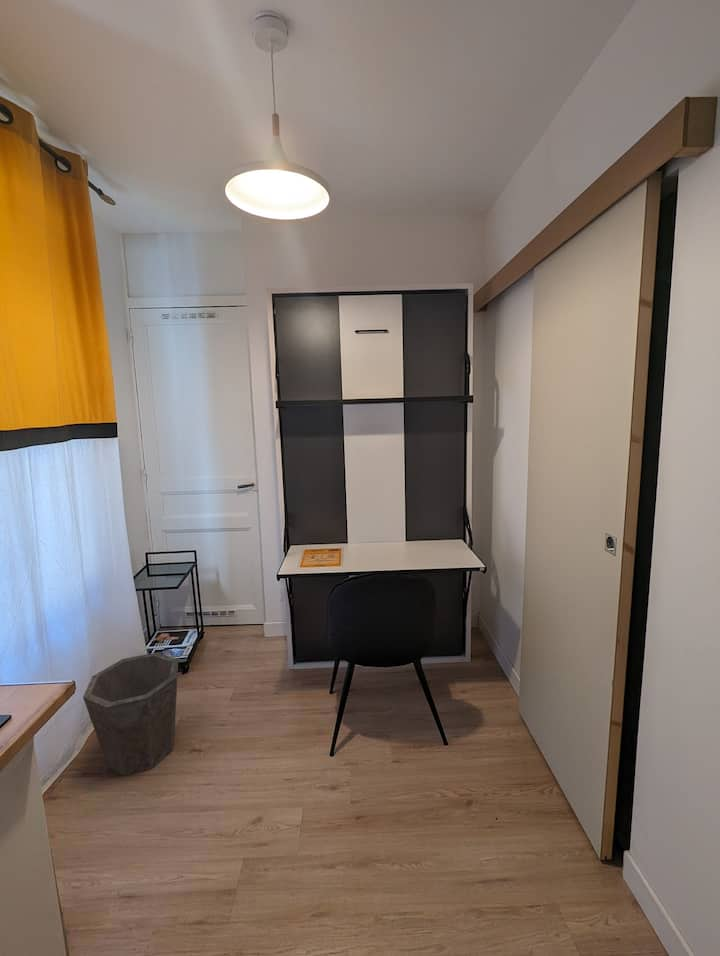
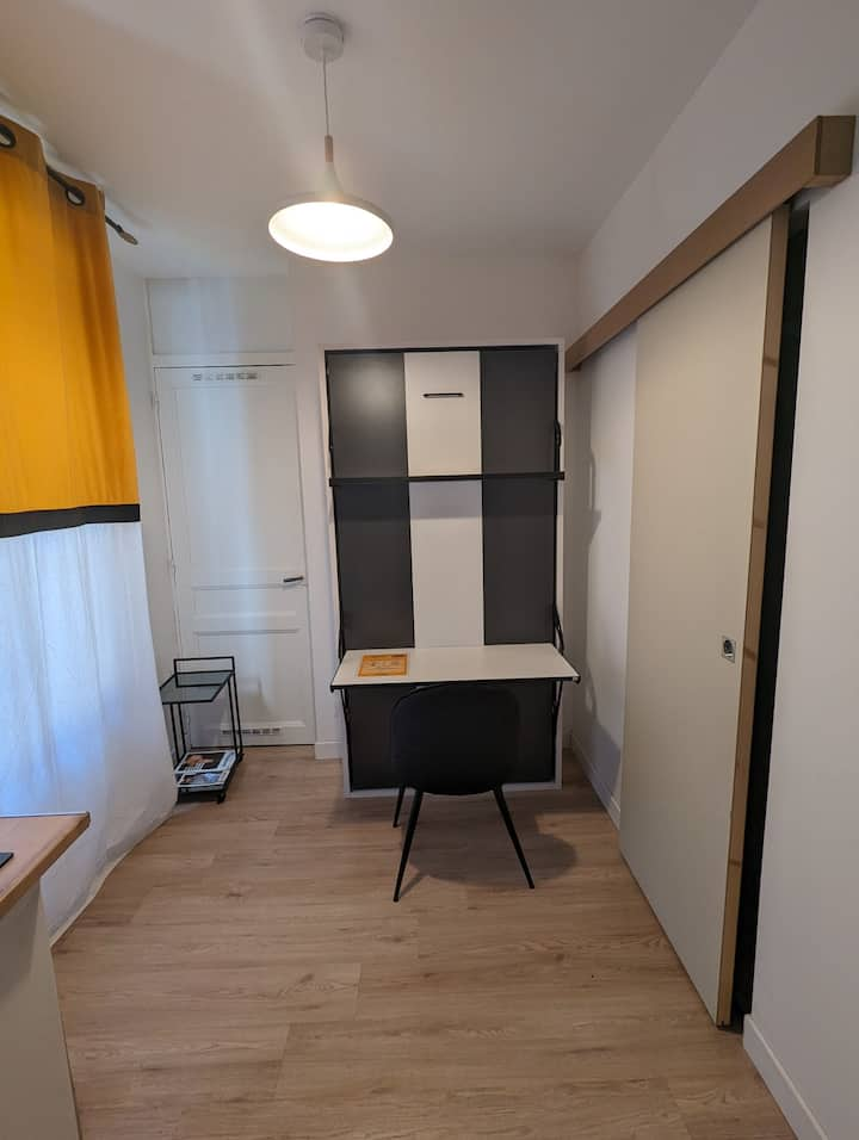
- waste bin [82,652,179,777]
